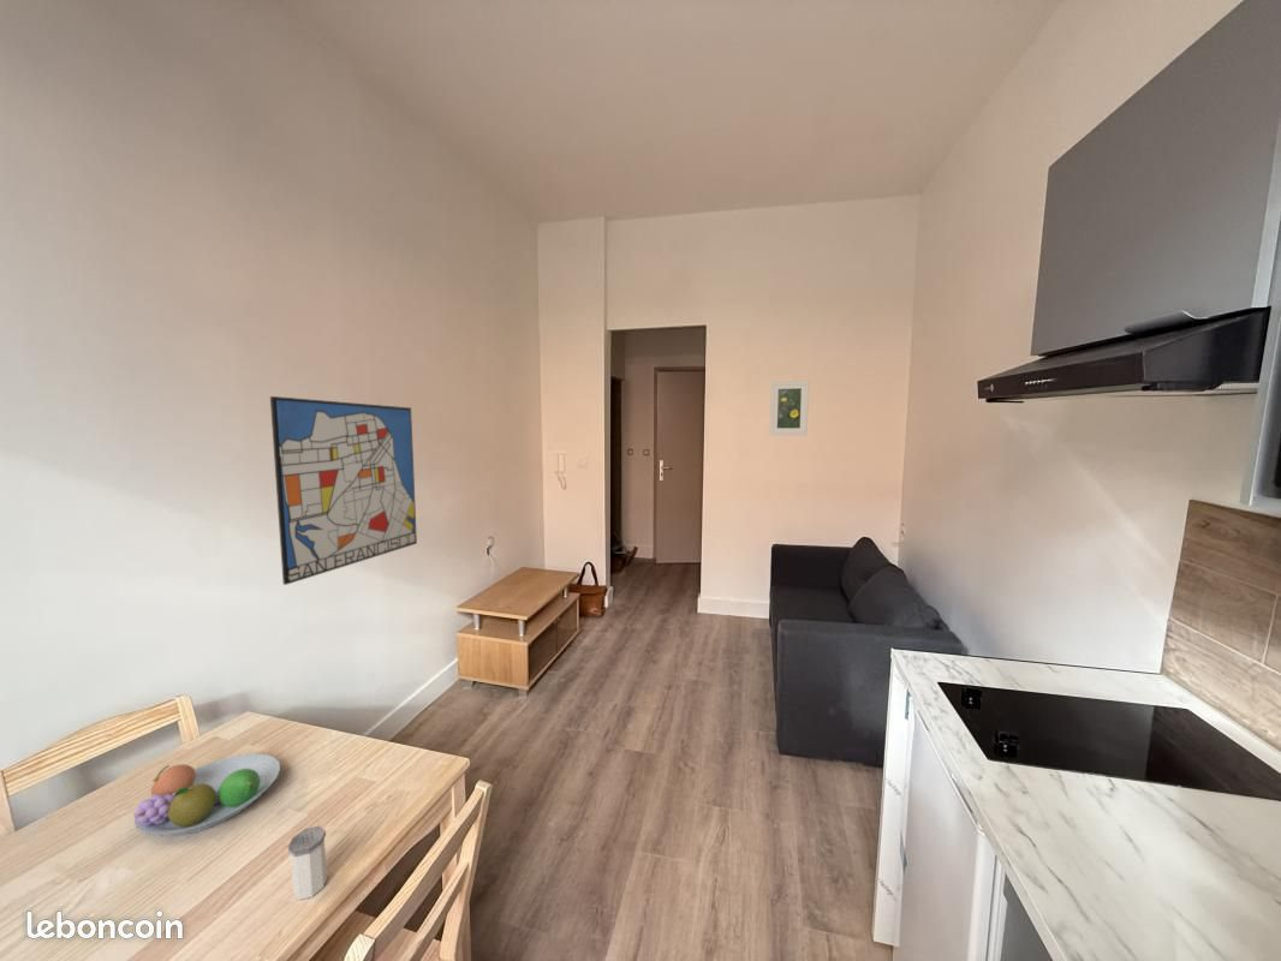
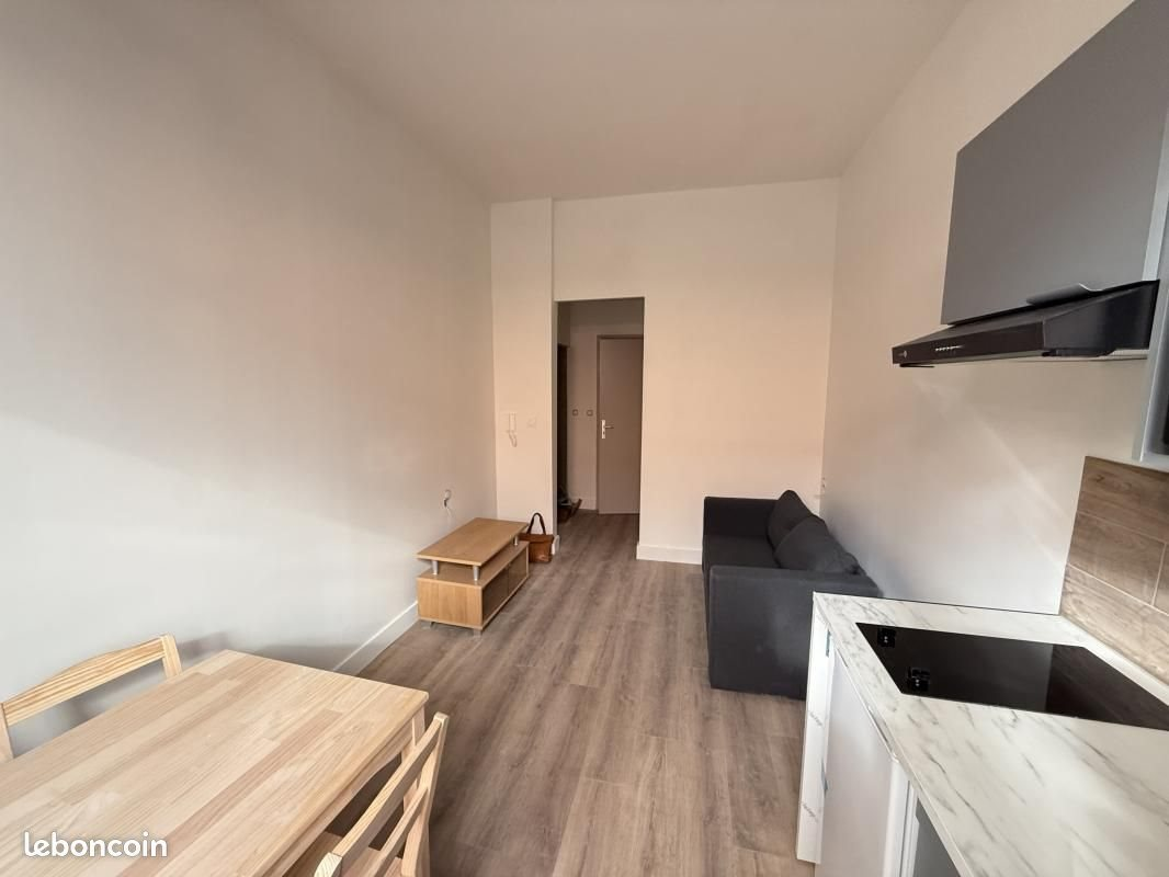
- fruit bowl [132,752,281,837]
- wall art [269,395,418,586]
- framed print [769,380,810,436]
- salt shaker [287,825,328,901]
